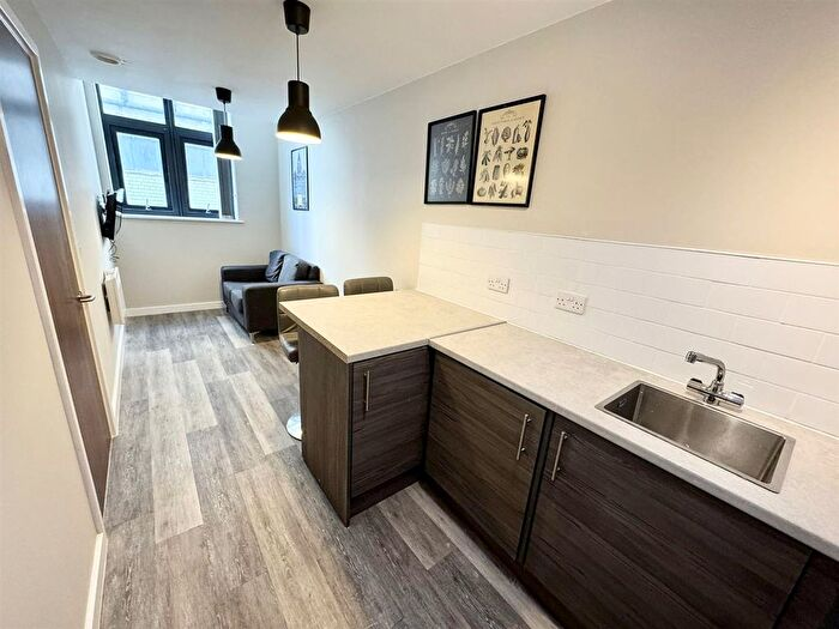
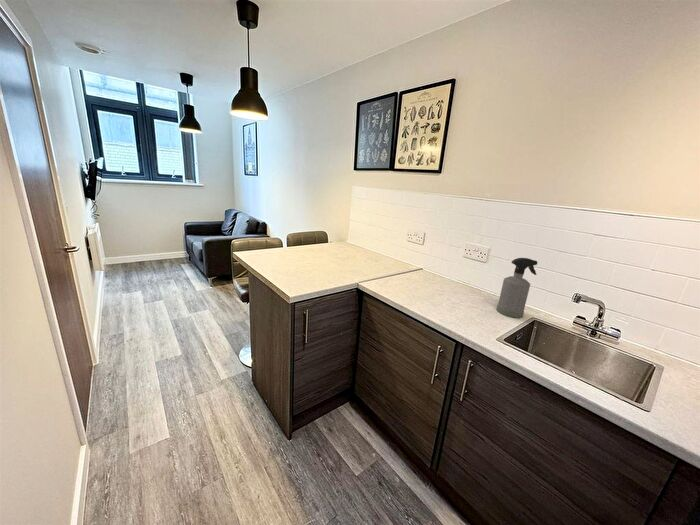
+ spray bottle [496,257,538,319]
